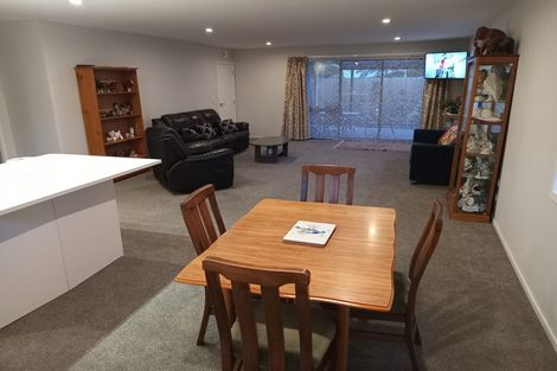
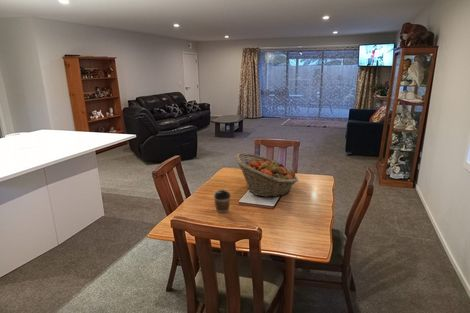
+ coffee cup [213,189,231,214]
+ fruit basket [234,152,299,198]
